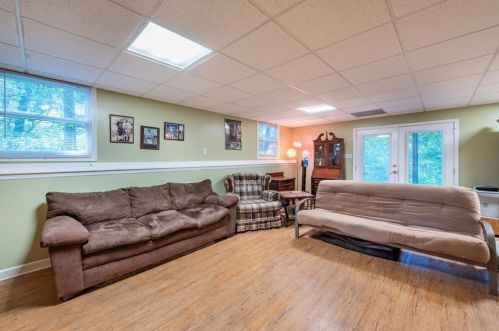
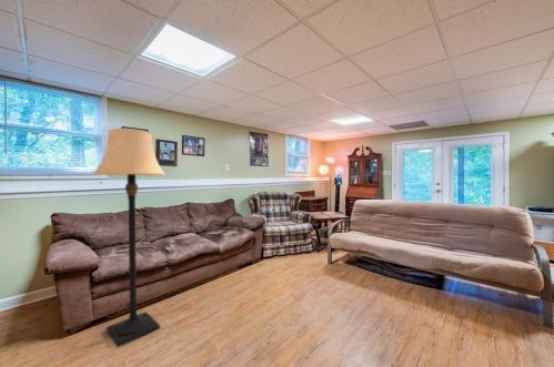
+ lamp [91,128,167,348]
